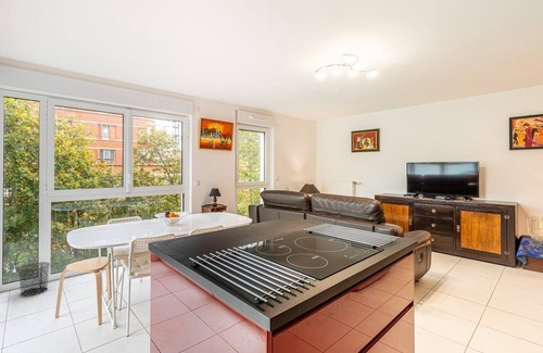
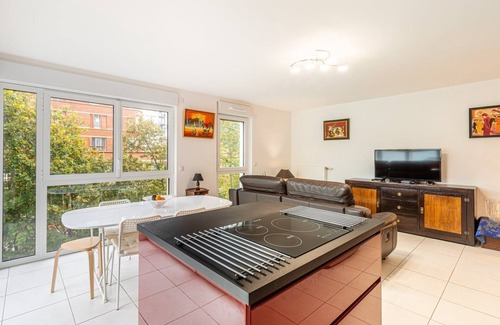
- waste bin [16,261,51,298]
